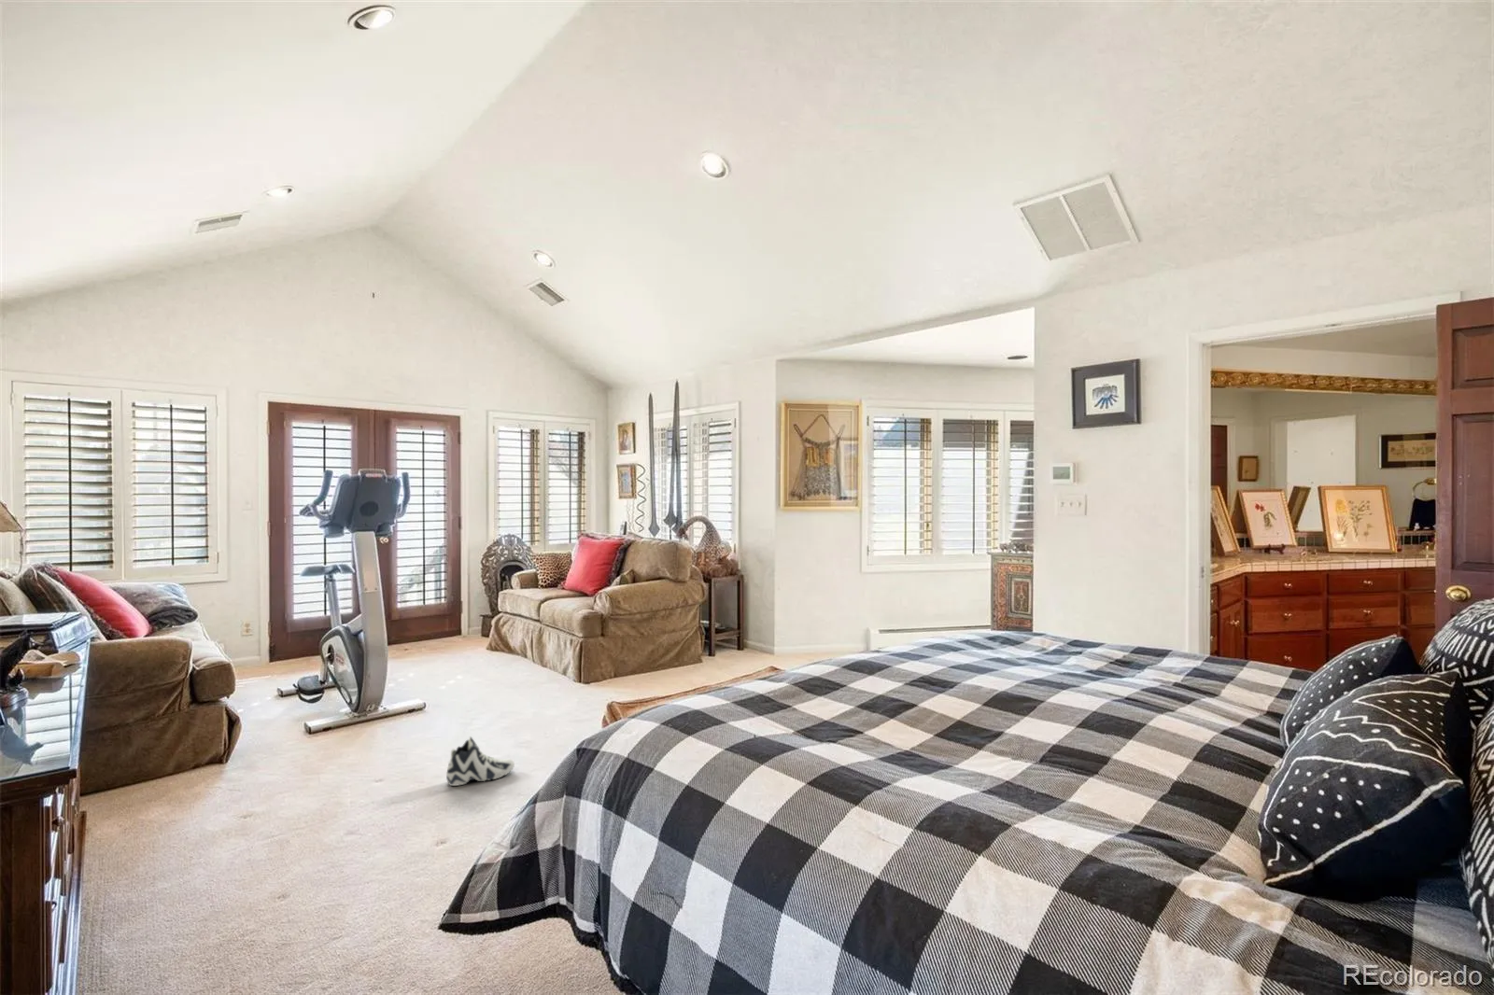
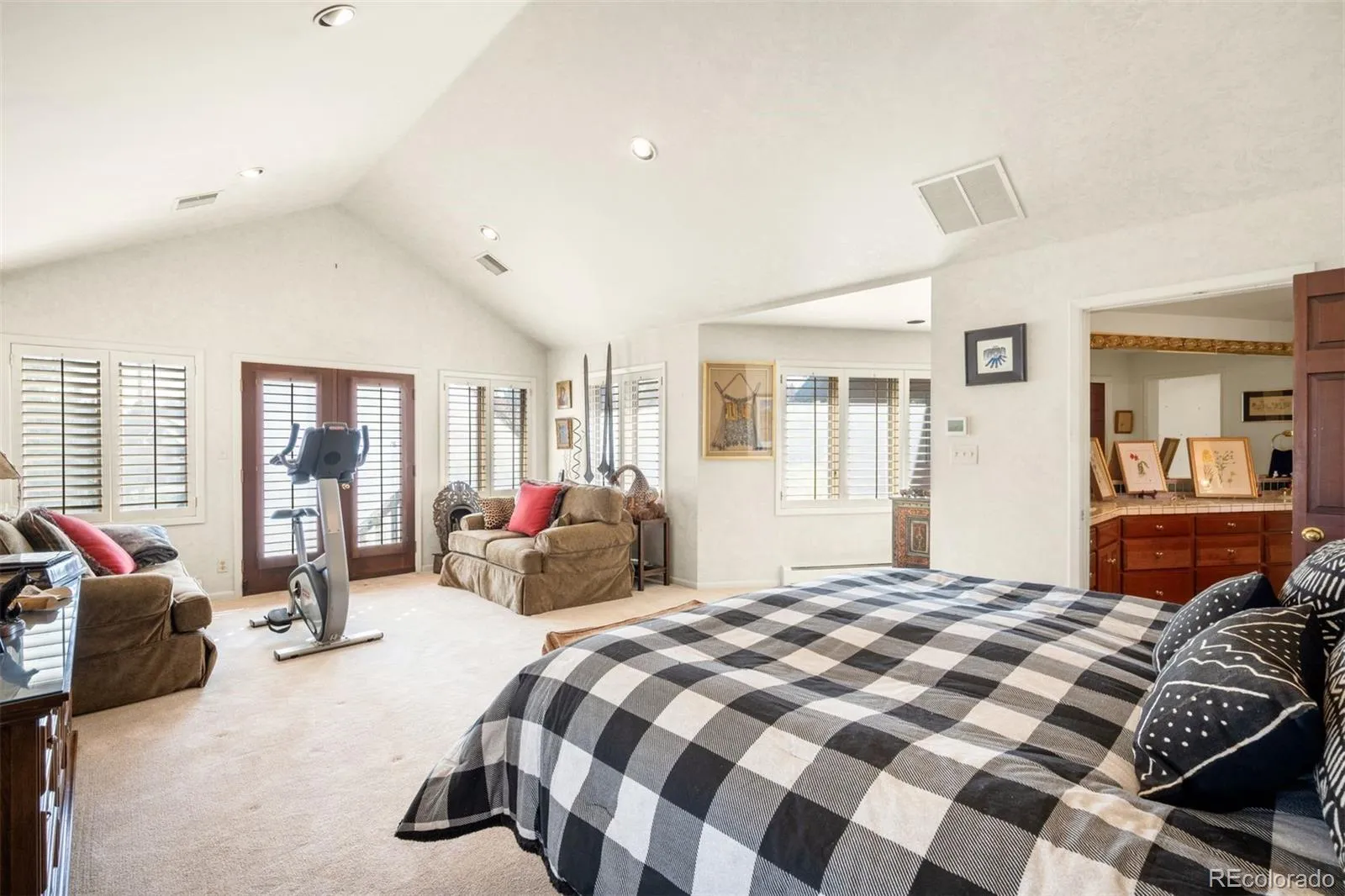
- sneaker [445,735,515,787]
